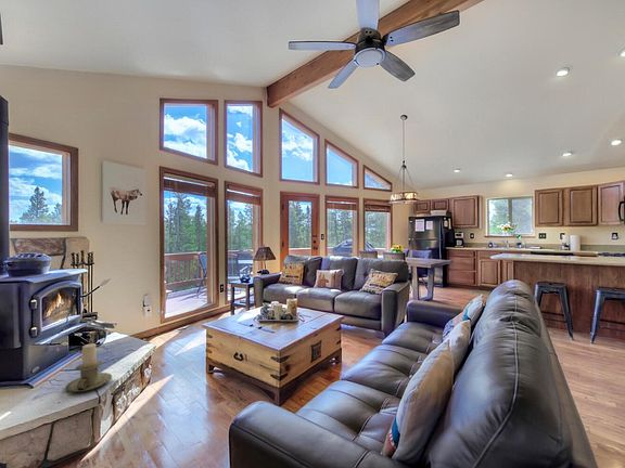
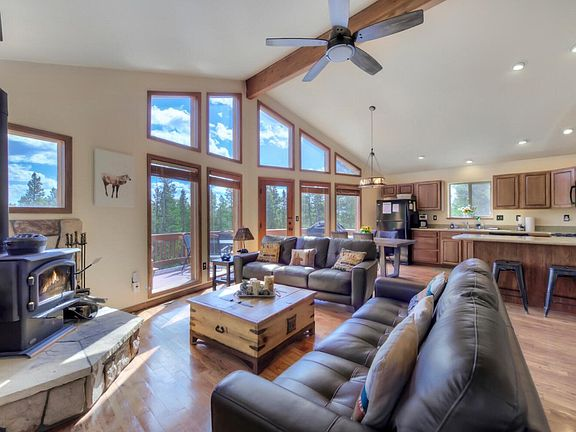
- candle holder [64,342,113,393]
